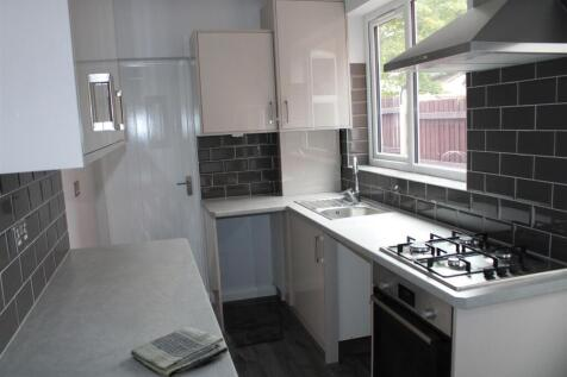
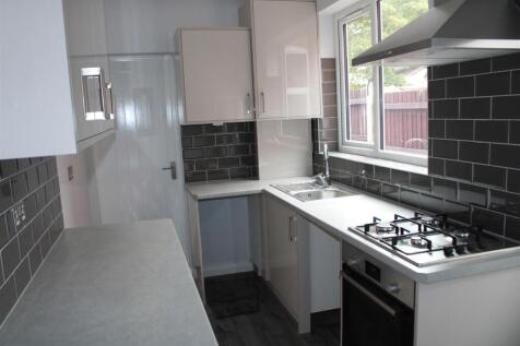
- dish towel [130,326,230,377]
